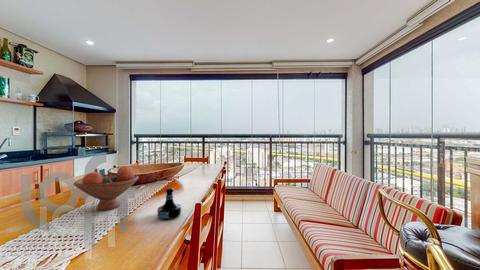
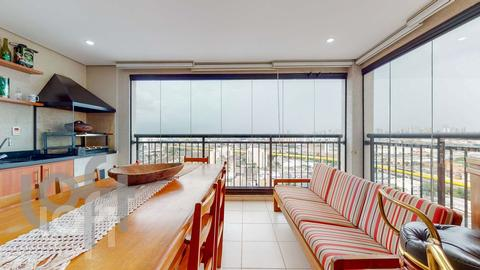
- tequila bottle [157,187,182,221]
- fruit bowl [73,165,140,211]
